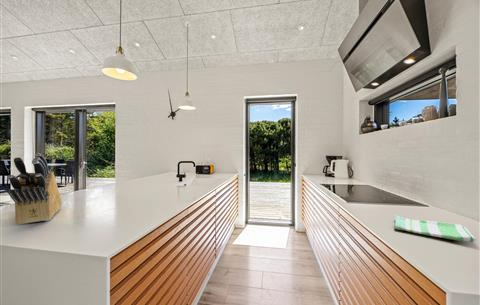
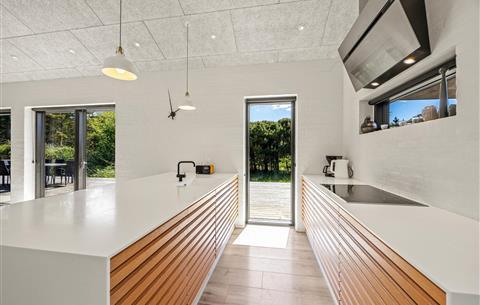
- knife block [6,152,63,225]
- dish towel [394,215,477,243]
